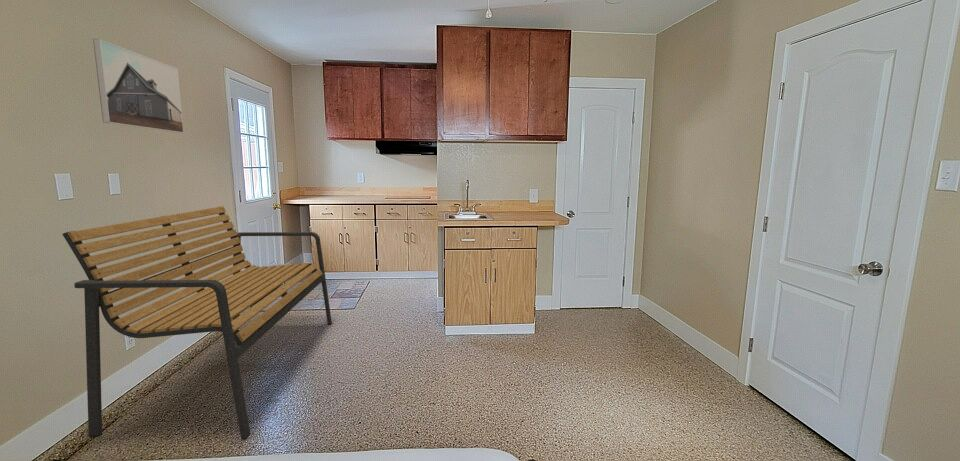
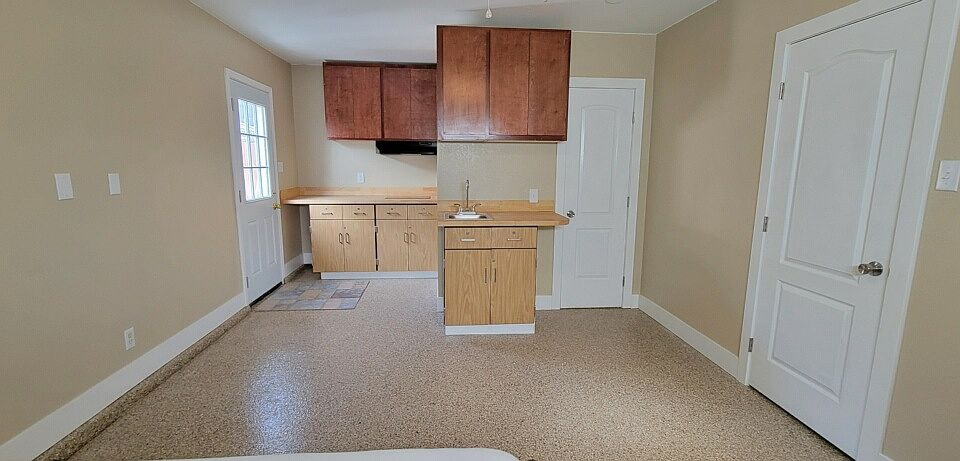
- bench [61,205,333,441]
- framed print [92,38,185,134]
